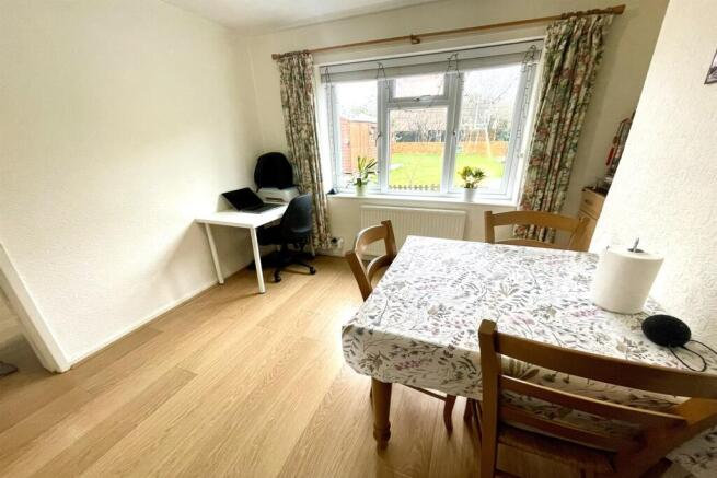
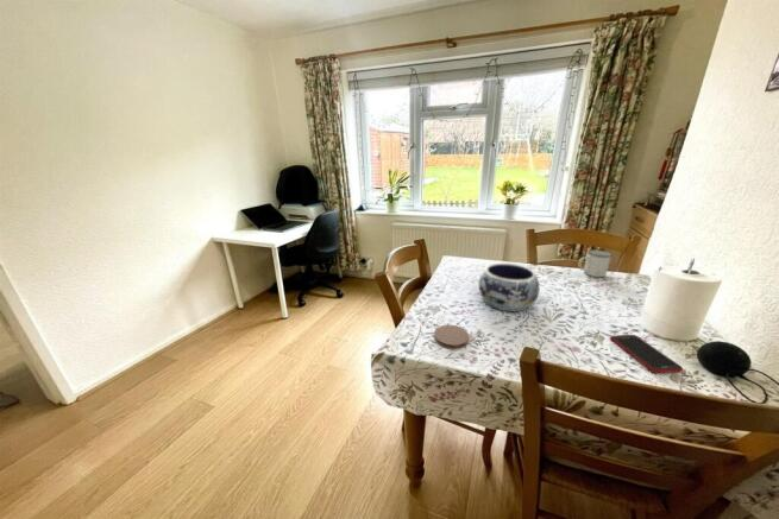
+ cell phone [609,334,684,374]
+ decorative bowl [478,262,541,312]
+ mug [578,248,612,278]
+ coaster [433,324,470,350]
